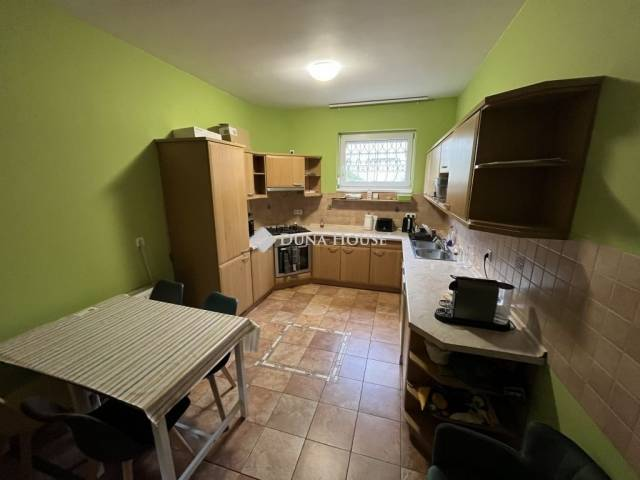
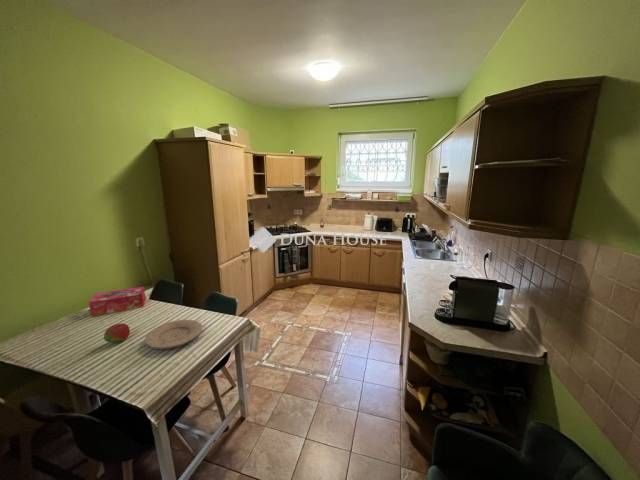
+ plate [144,319,203,350]
+ tissue box [88,286,147,317]
+ fruit [103,322,131,343]
